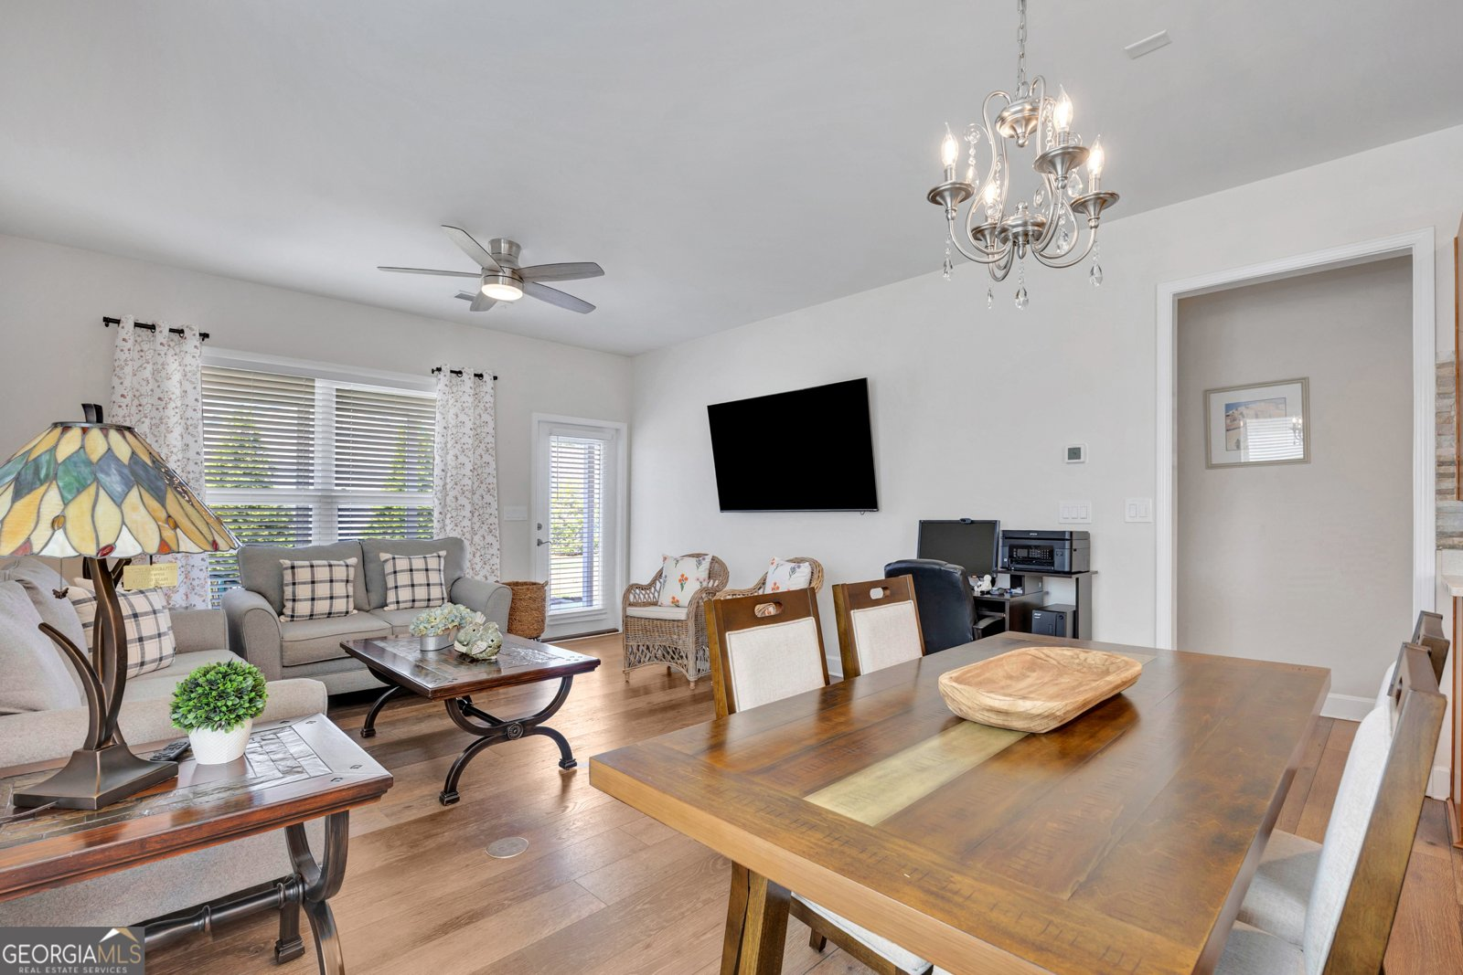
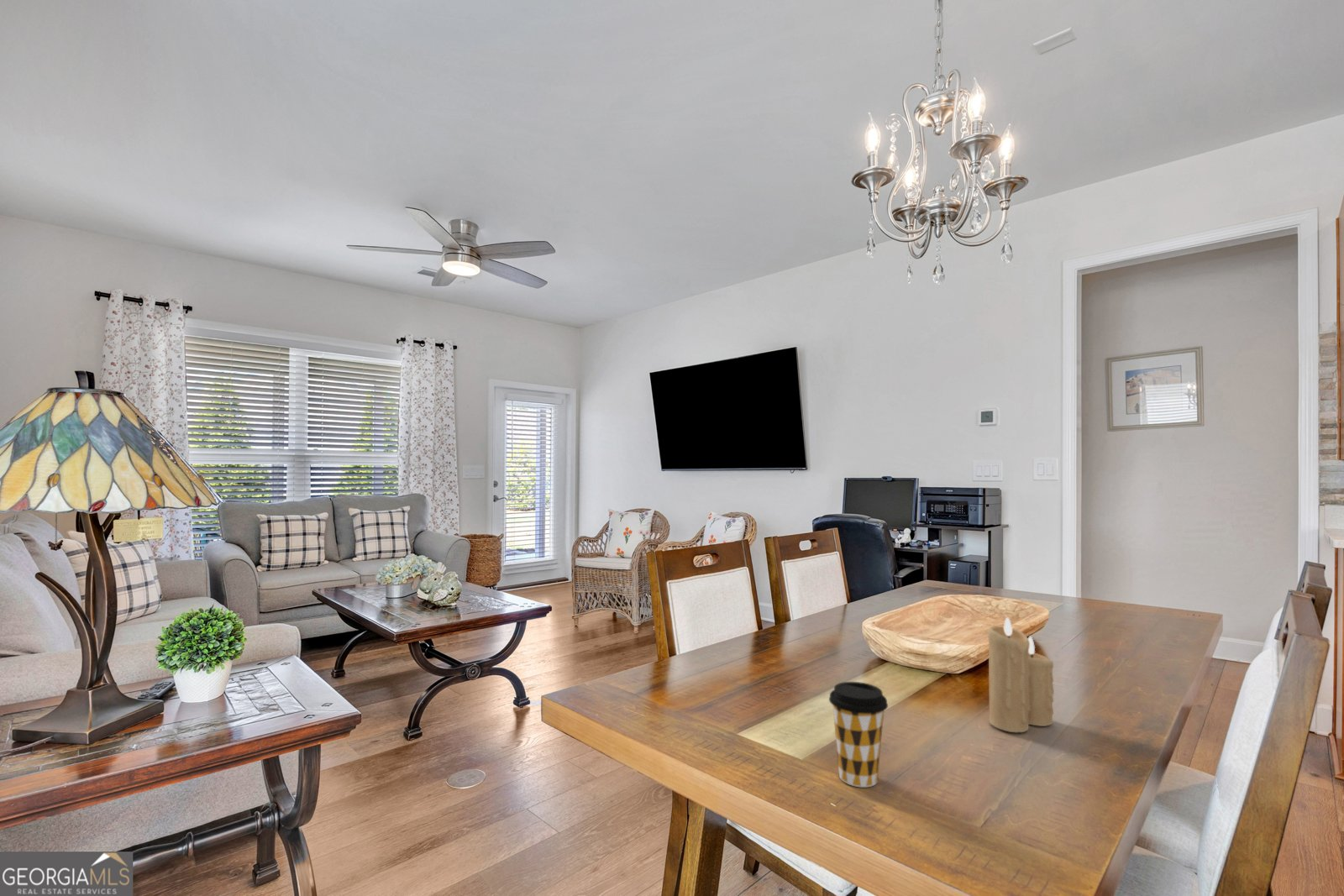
+ candle [987,616,1055,733]
+ coffee cup [828,681,889,789]
